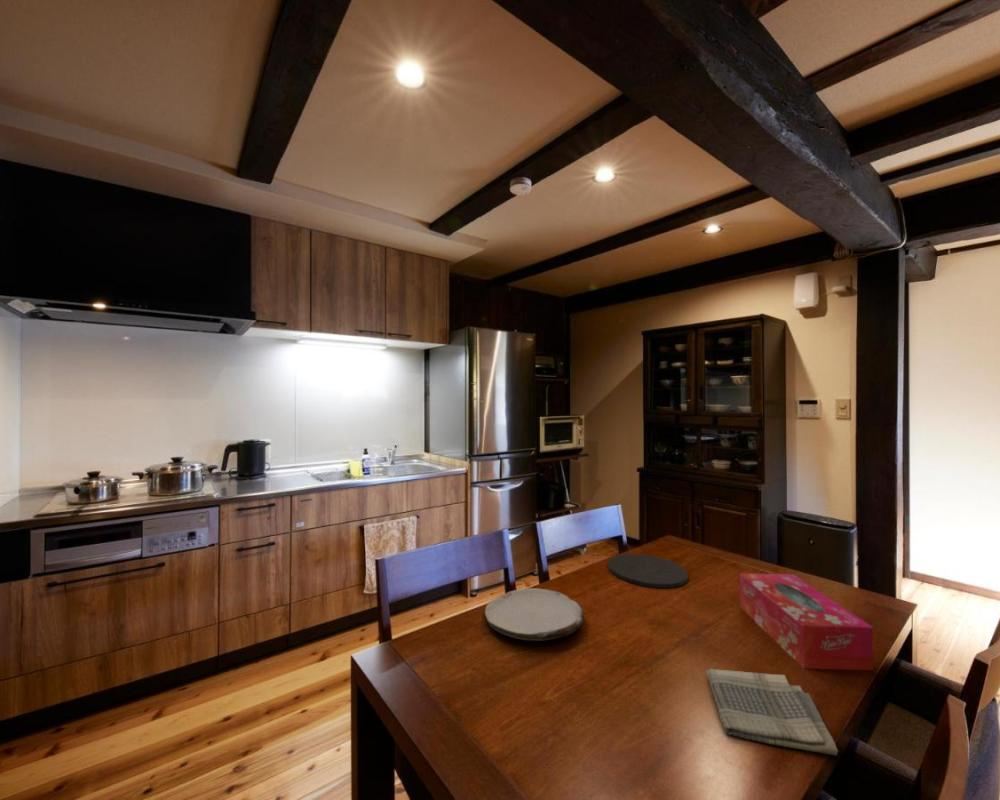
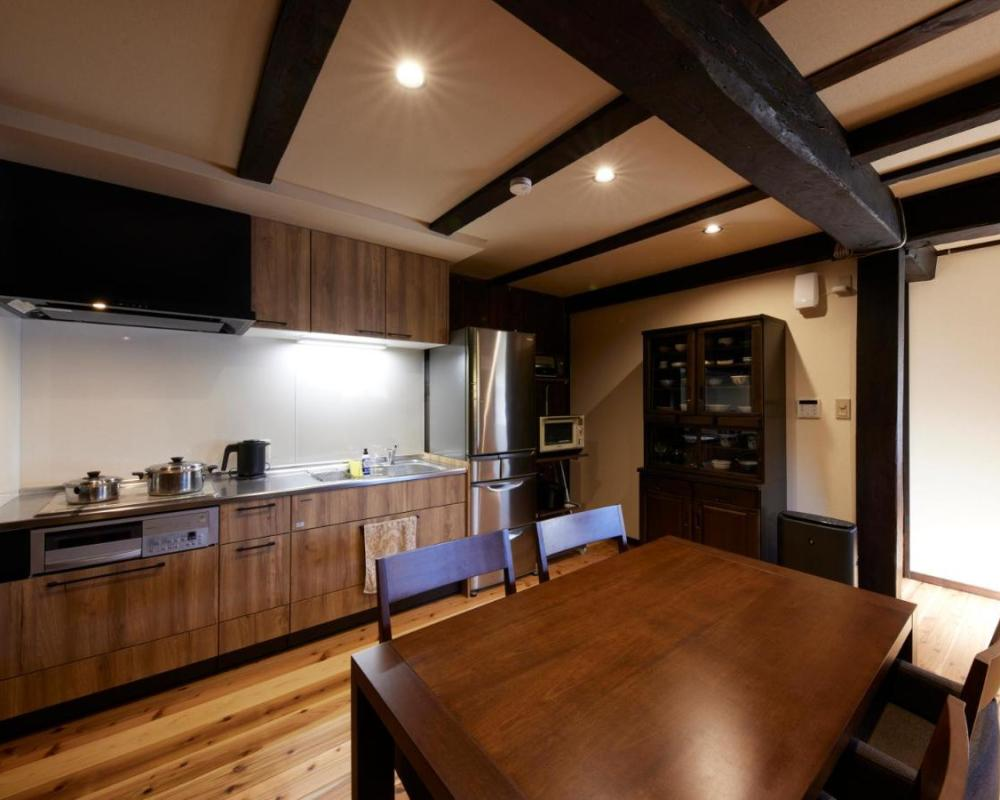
- tissue box [739,572,874,671]
- dish towel [705,668,839,756]
- plate [484,587,585,642]
- plate [607,553,689,589]
